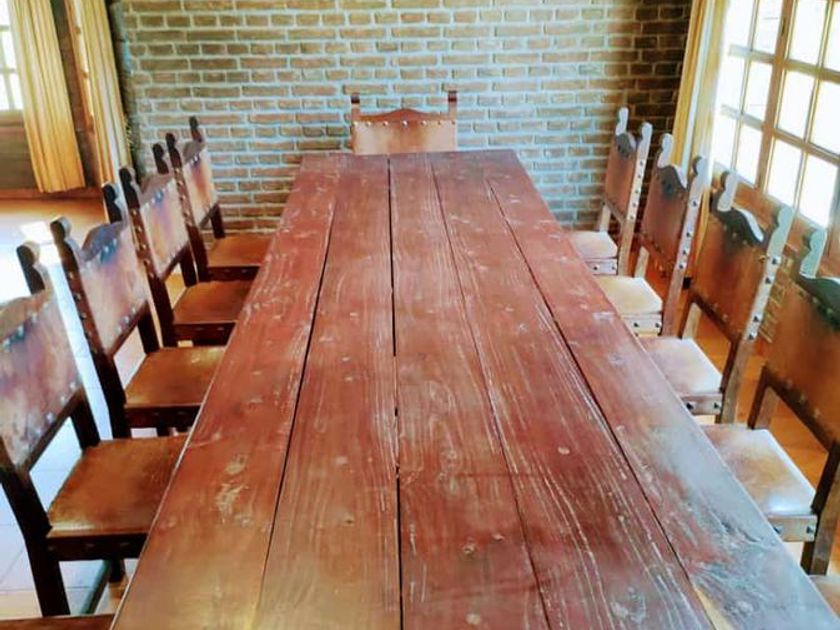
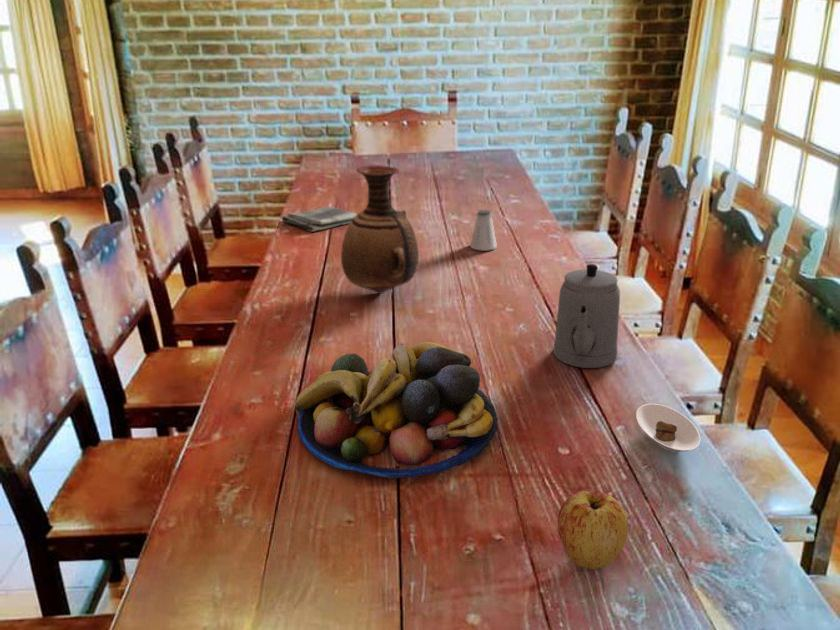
+ fruit bowl [294,341,499,479]
+ apple [557,489,629,570]
+ saucer [635,403,701,453]
+ vase [340,164,420,295]
+ dish towel [280,205,358,233]
+ saltshaker [469,209,498,252]
+ teapot [552,263,621,369]
